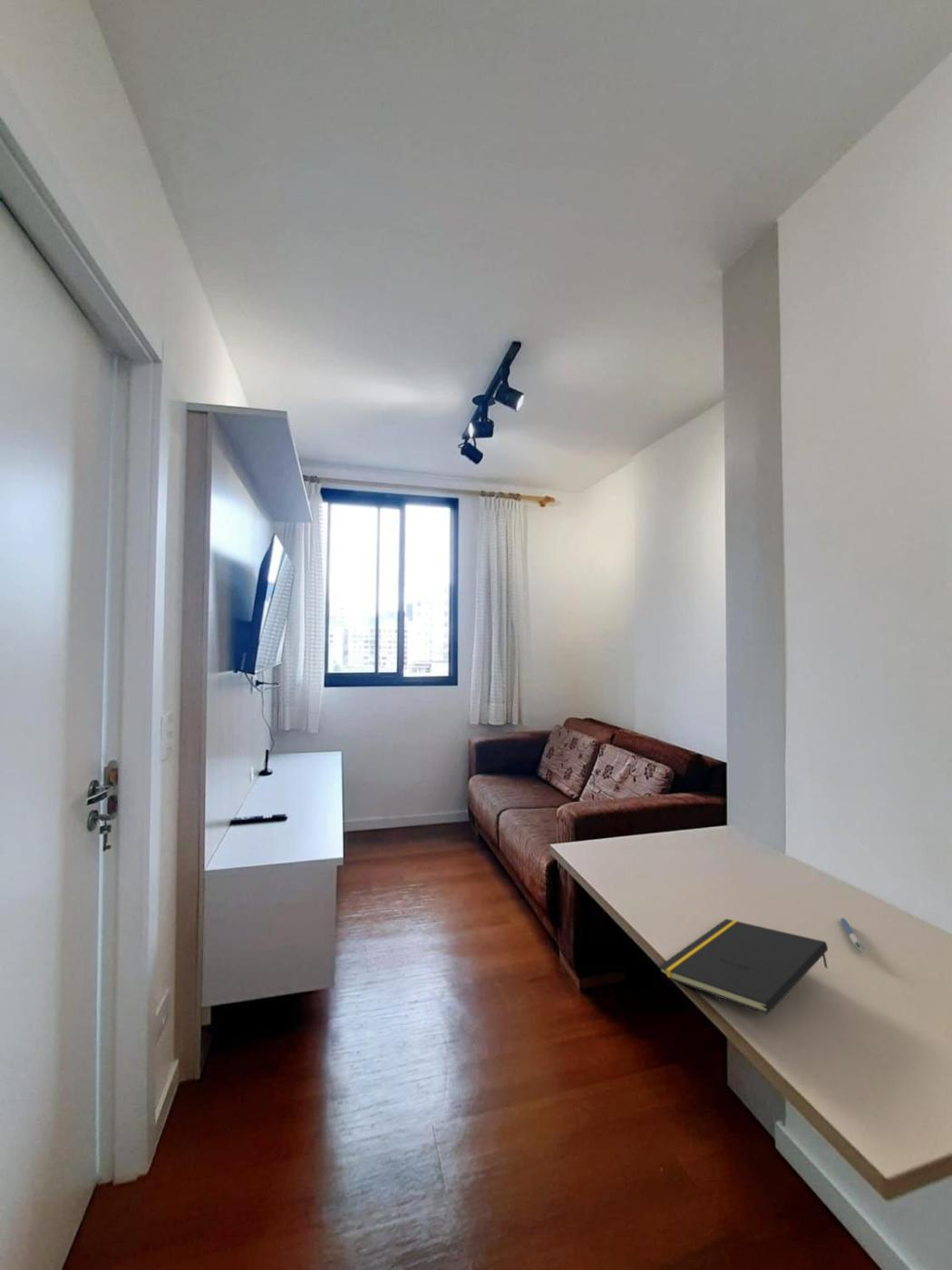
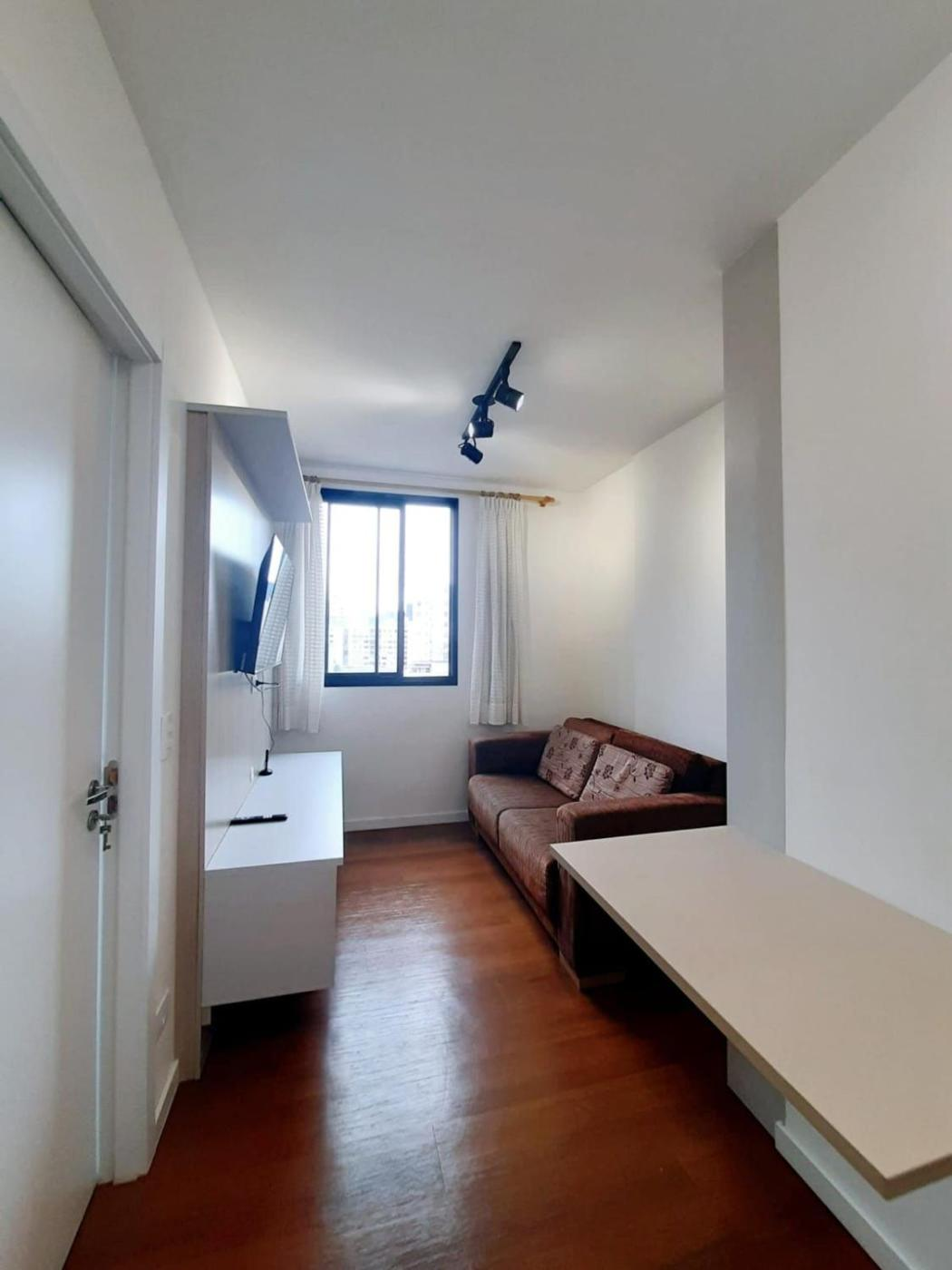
- notepad [657,918,829,1015]
- pen [840,917,866,953]
